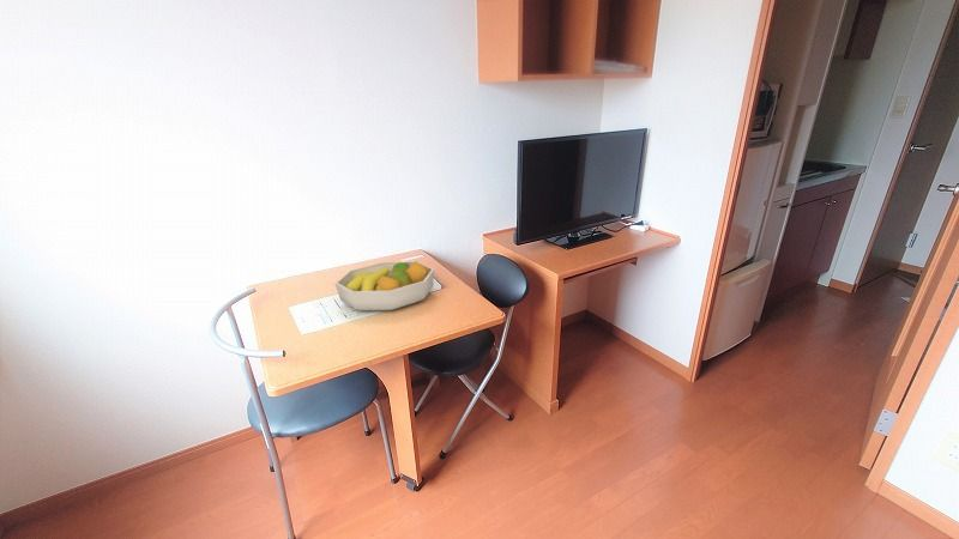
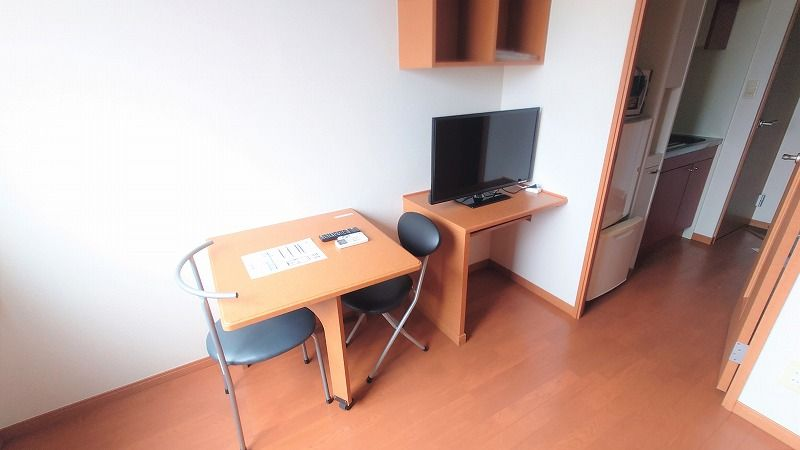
- fruit bowl [333,260,435,311]
